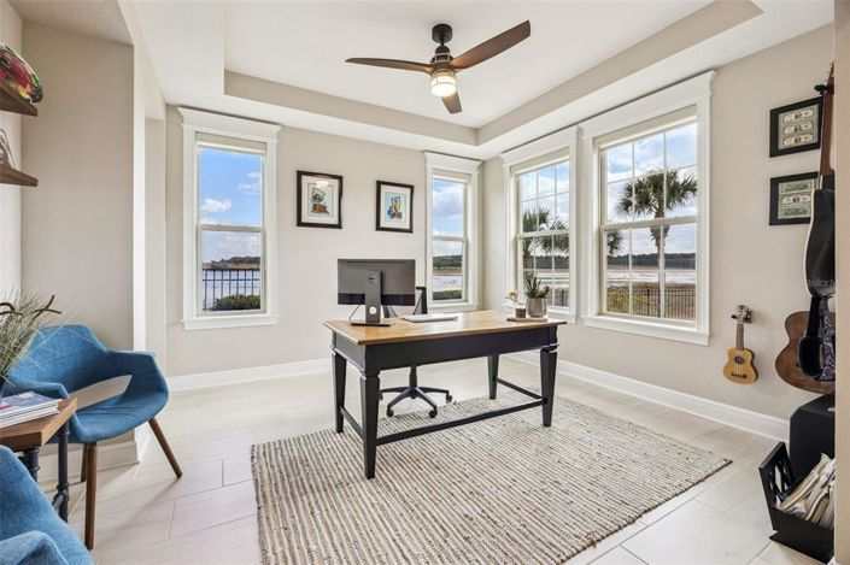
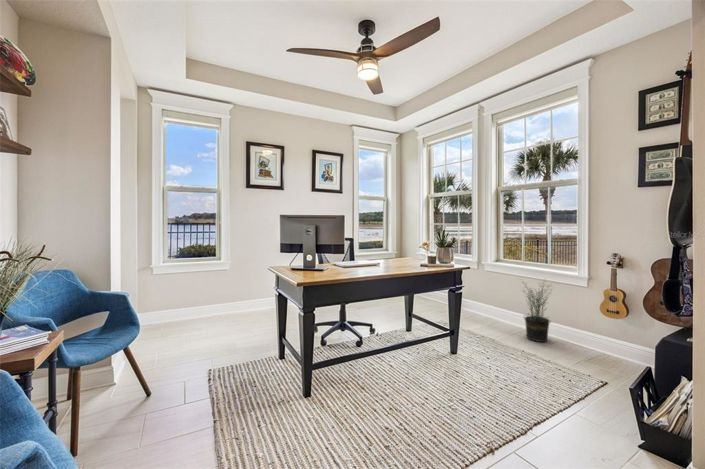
+ potted plant [517,277,555,343]
